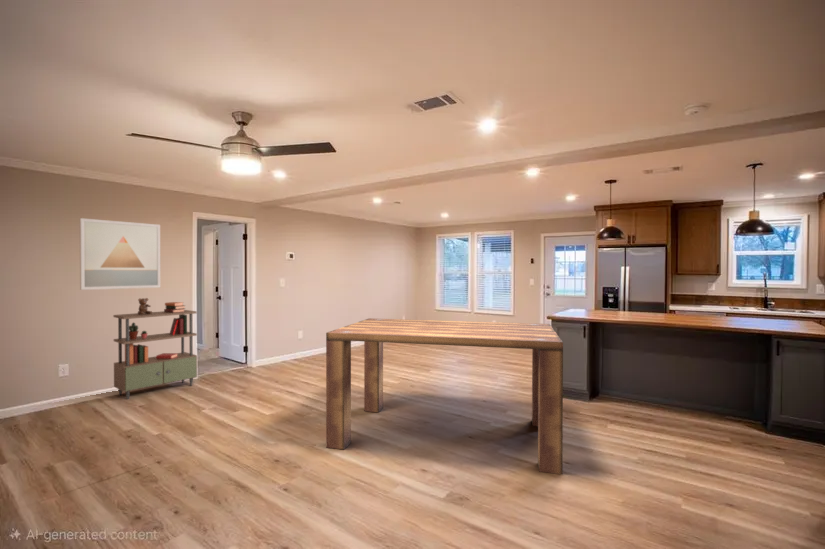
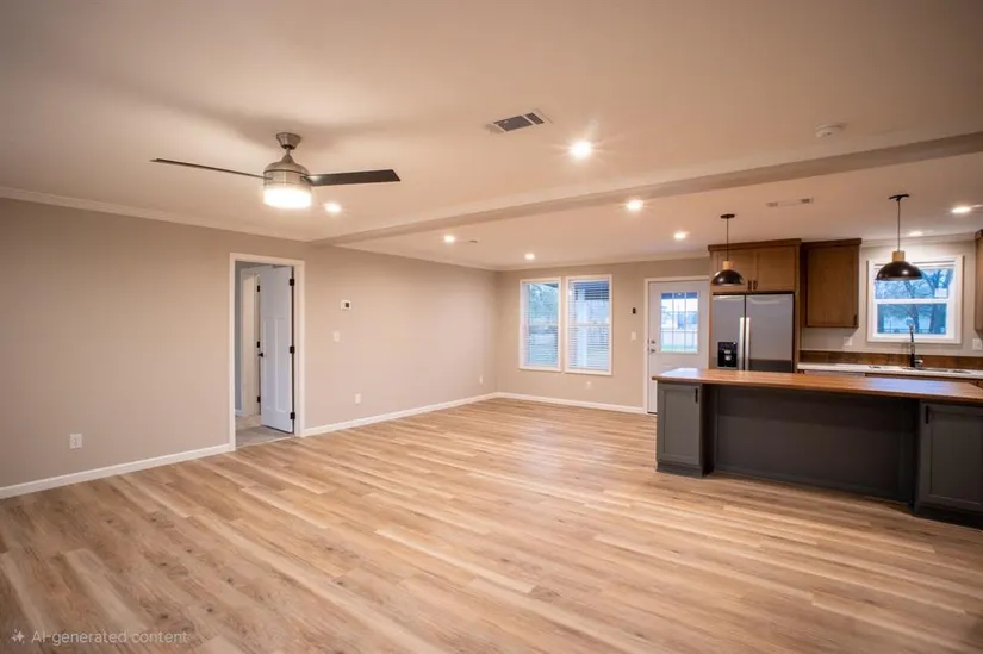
- dining table [325,317,564,475]
- shelving unit [112,297,198,400]
- wall art [79,217,162,291]
